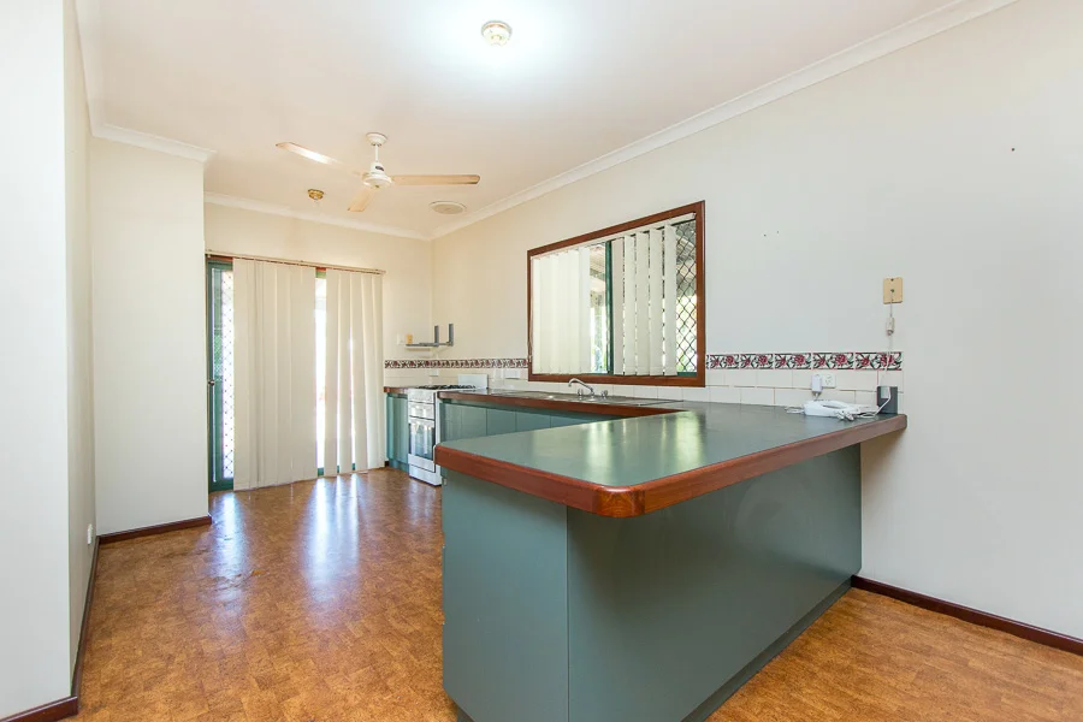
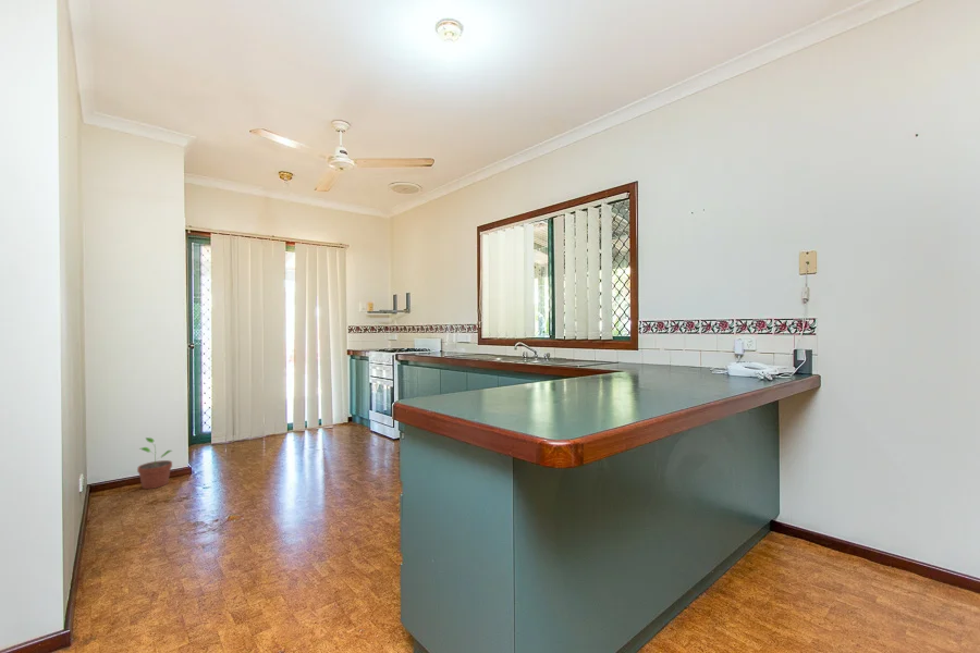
+ potted plant [136,436,173,490]
